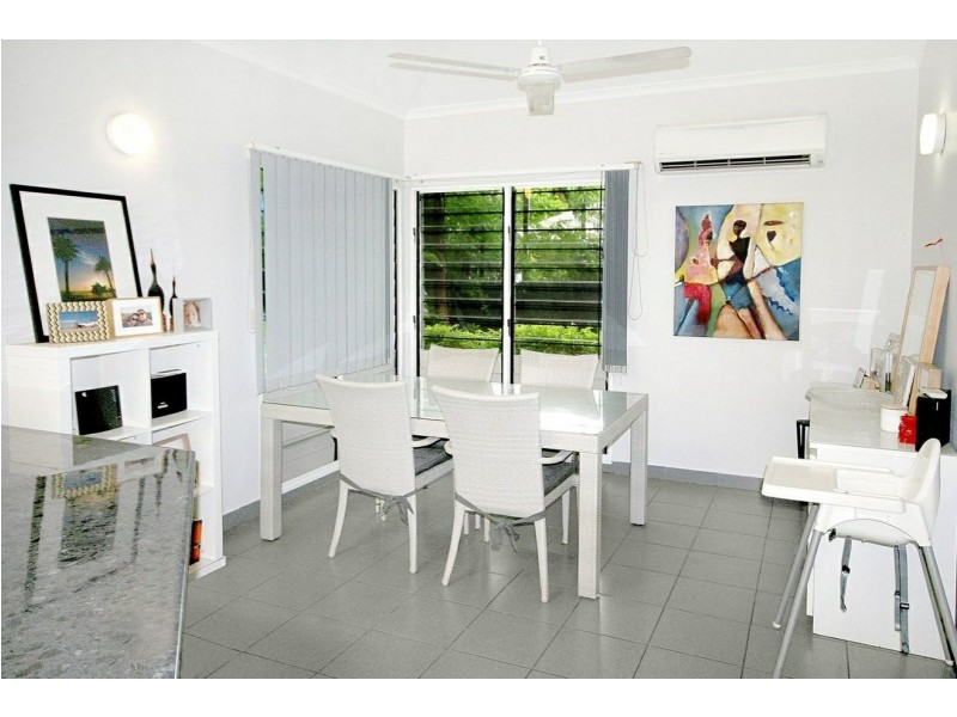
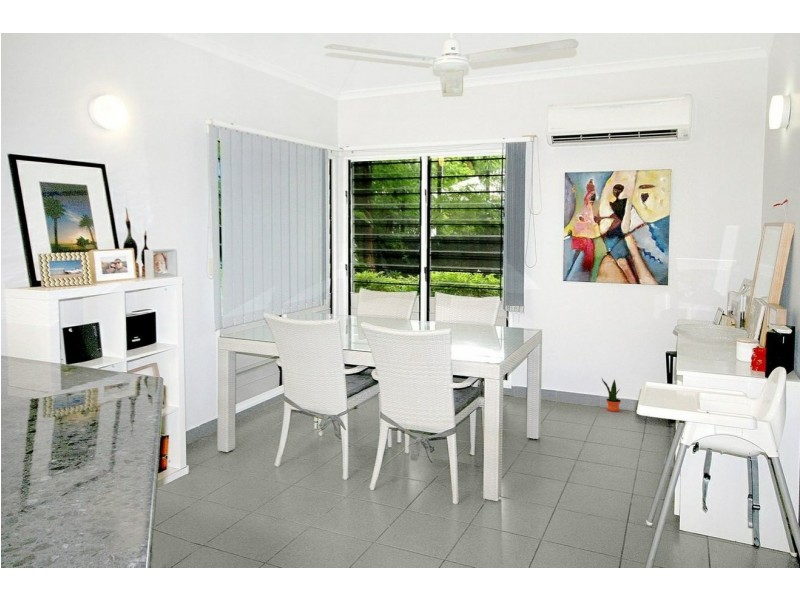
+ potted plant [600,376,622,413]
